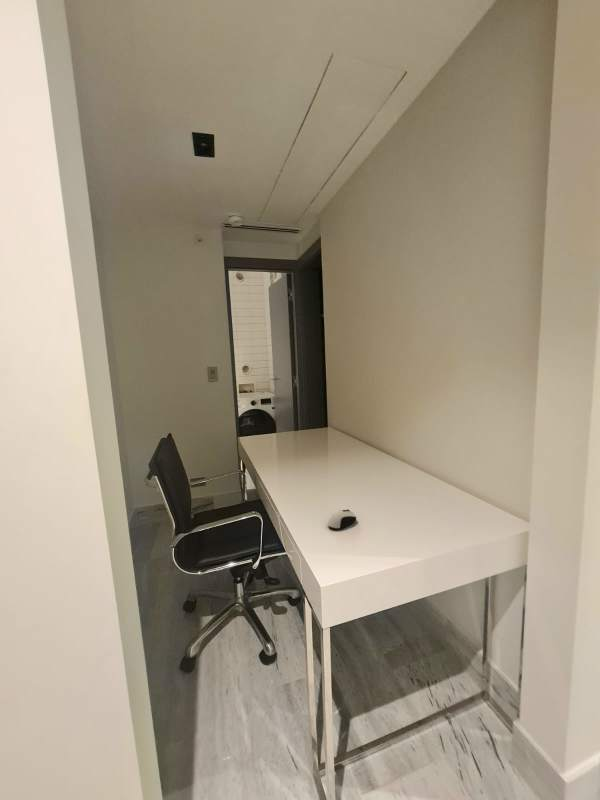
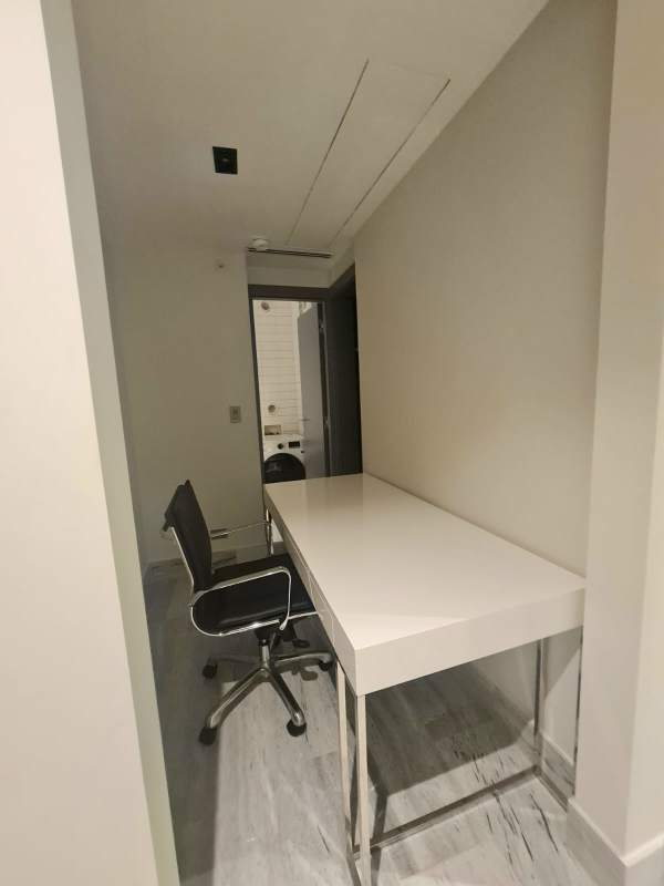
- computer mouse [326,508,357,531]
